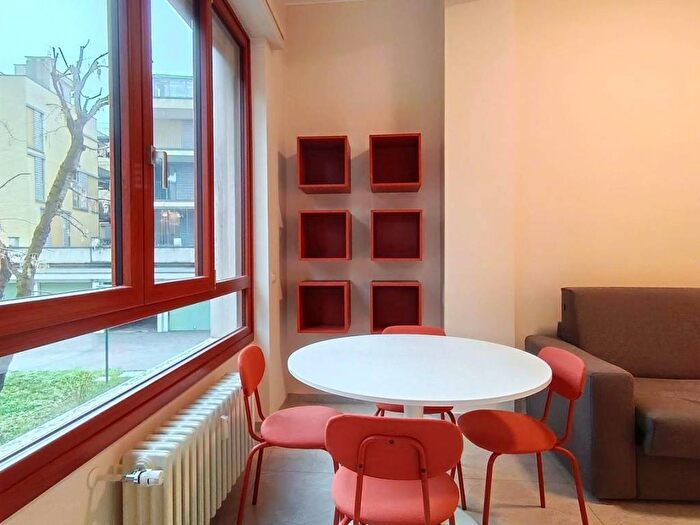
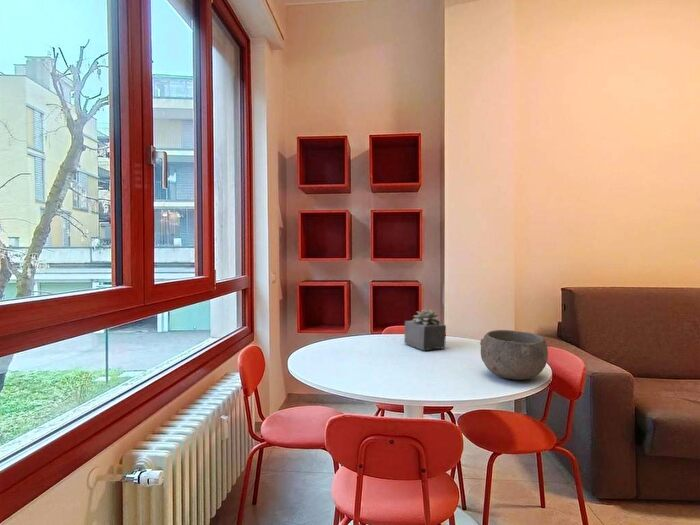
+ bowl [479,329,549,381]
+ succulent plant [403,308,447,351]
